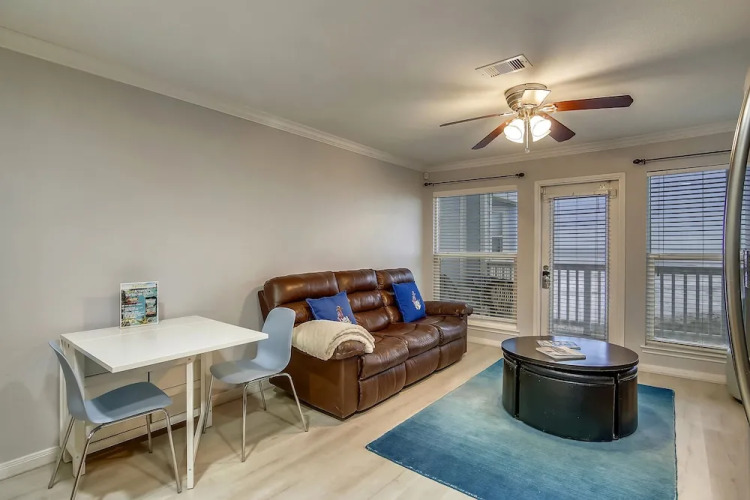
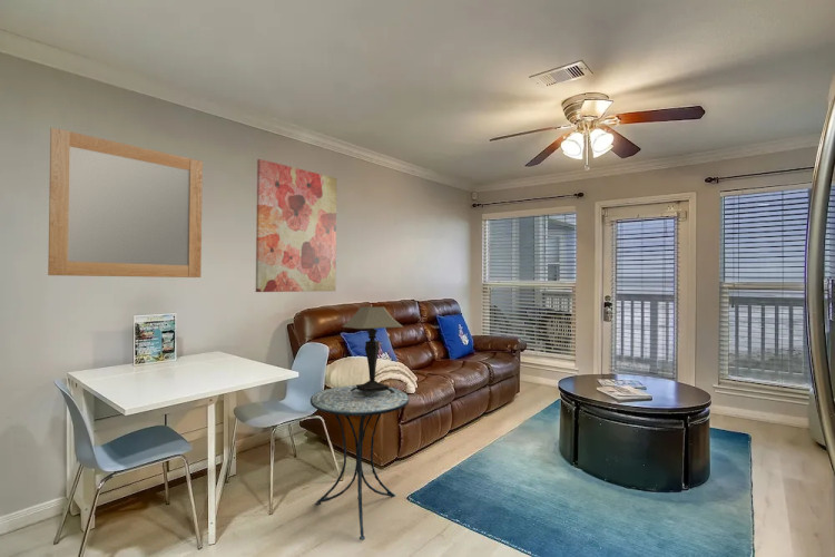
+ table lamp [342,305,404,397]
+ wall art [255,158,338,293]
+ home mirror [47,127,204,278]
+ side table [310,384,410,540]
